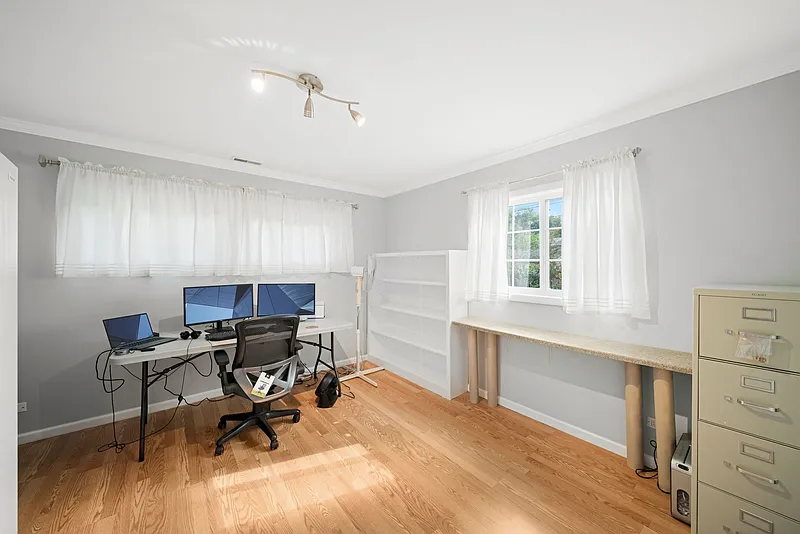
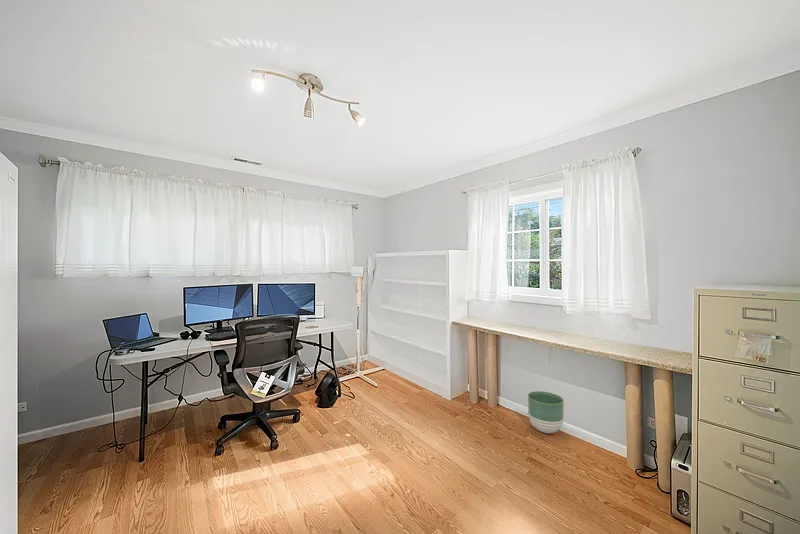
+ planter [527,390,565,434]
